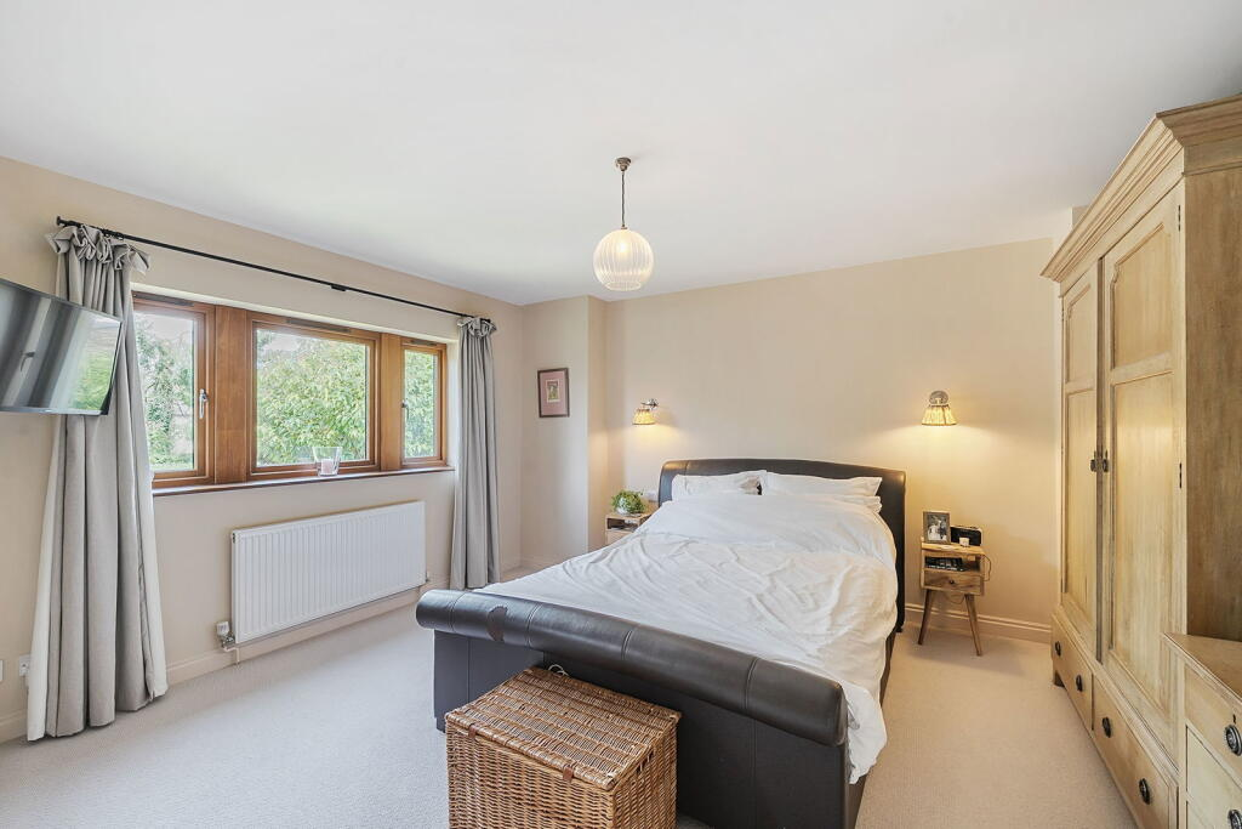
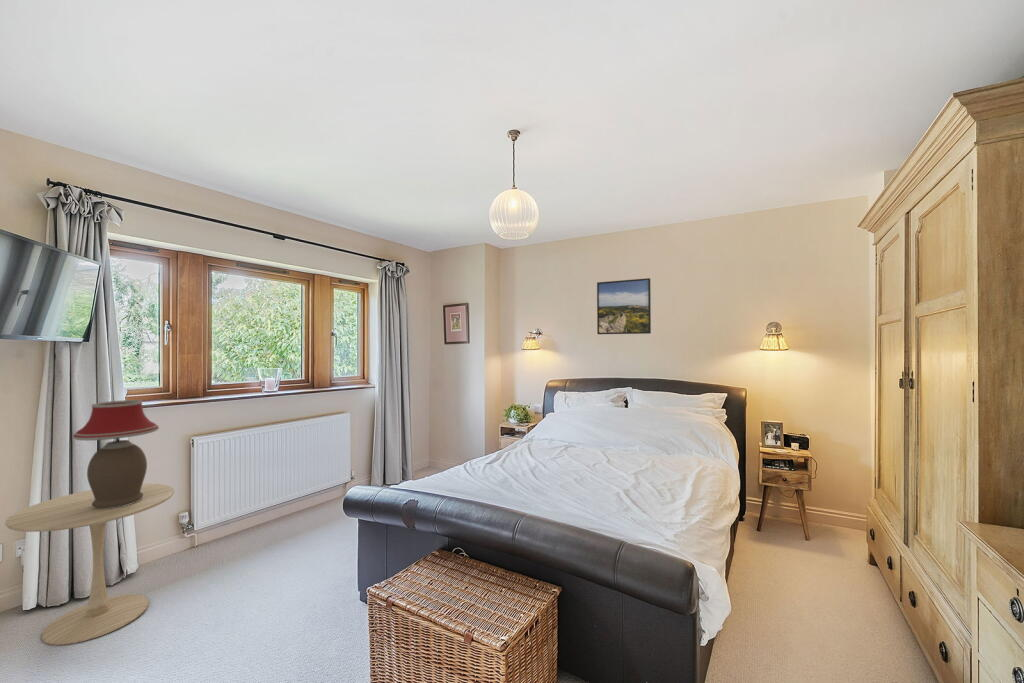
+ side table [4,483,175,646]
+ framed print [596,277,652,335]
+ table lamp [71,399,160,509]
